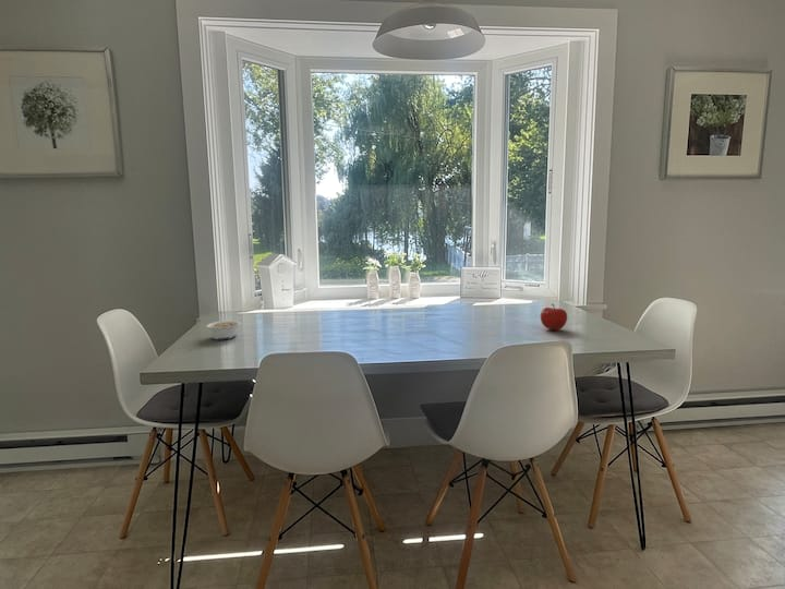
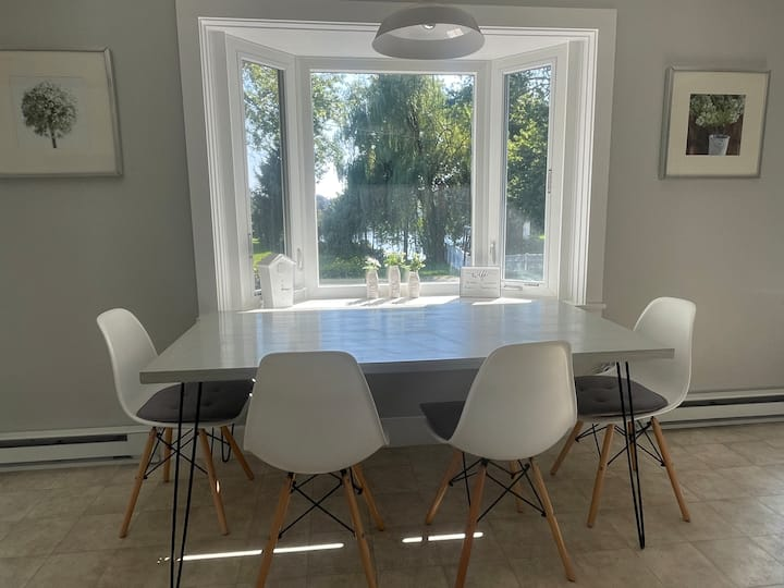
- fruit [540,303,568,330]
- legume [203,320,242,340]
